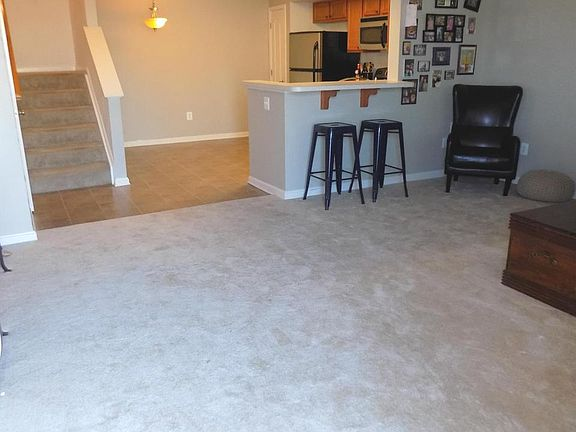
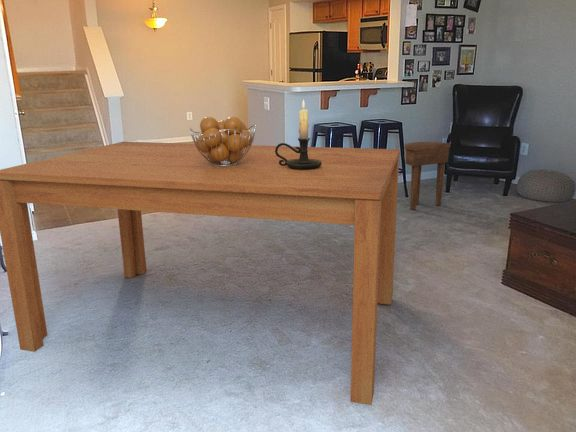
+ fruit basket [189,116,257,167]
+ candle holder [275,98,322,170]
+ side table [403,141,452,211]
+ dining table [0,141,401,406]
